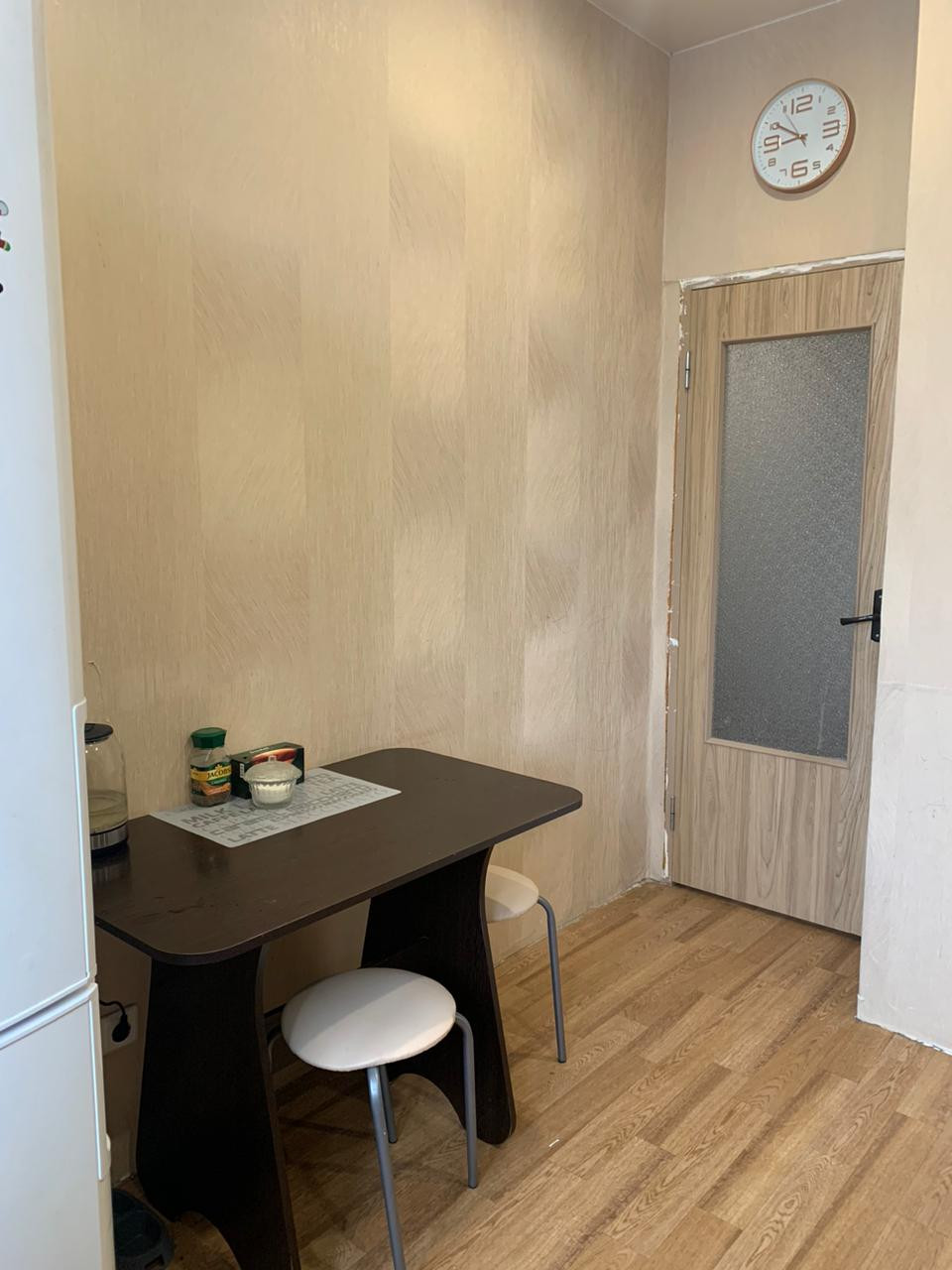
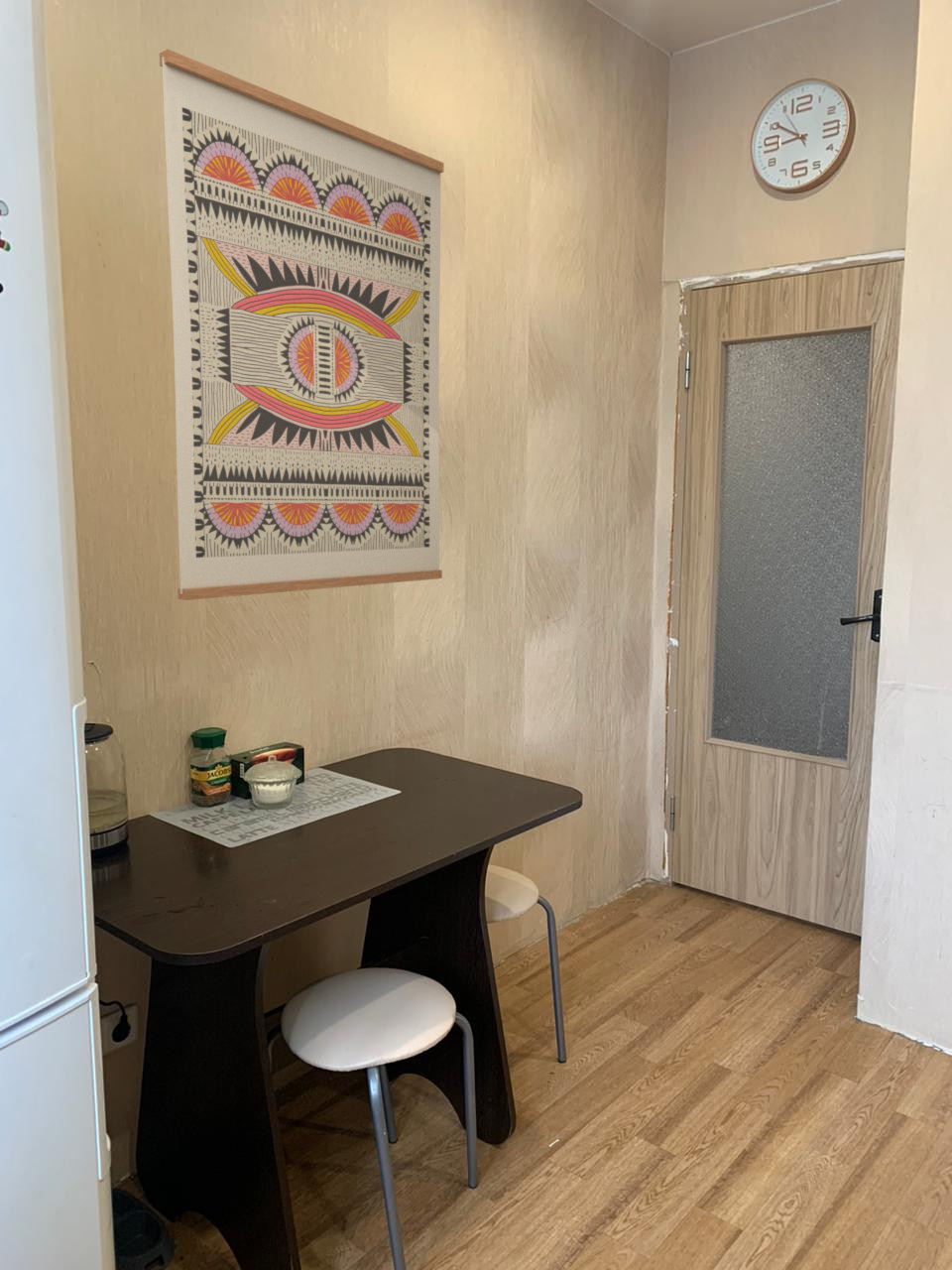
+ wall art [159,49,445,601]
